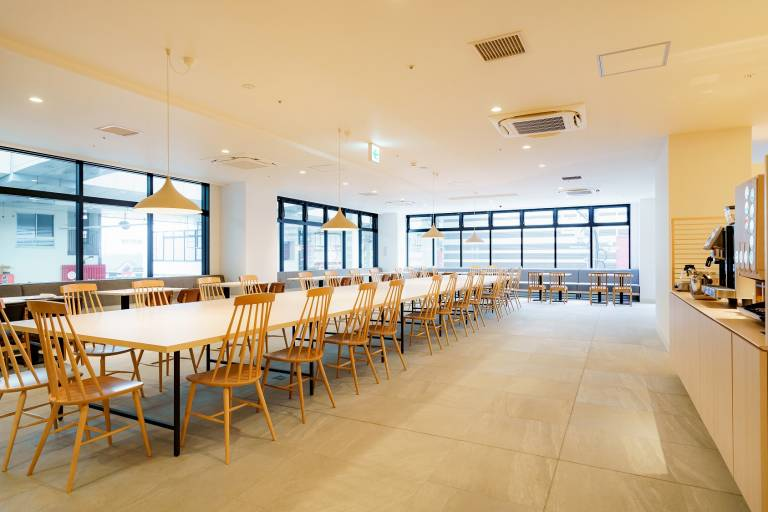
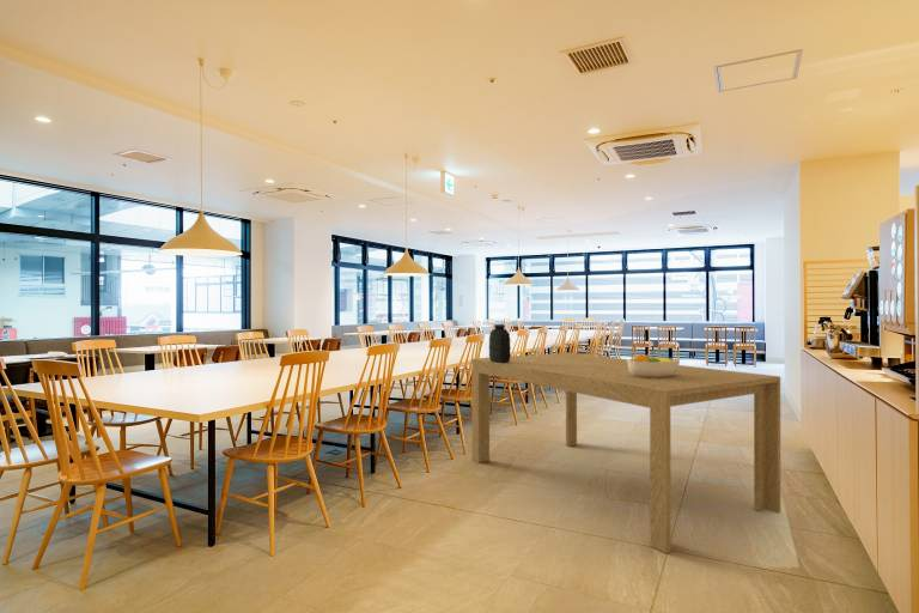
+ water jug [488,323,512,363]
+ dining table [470,352,781,554]
+ fruit bowl [627,352,681,378]
